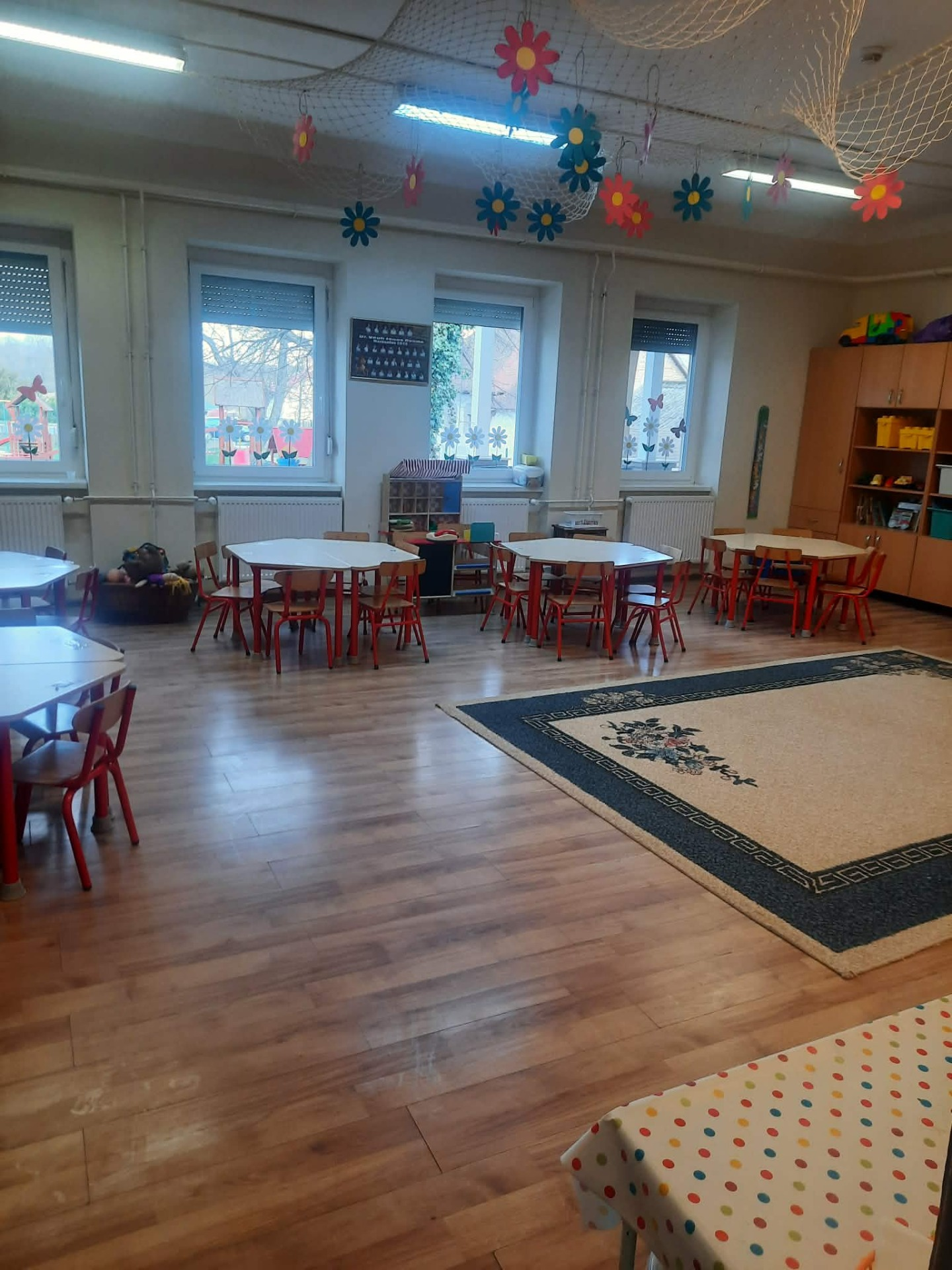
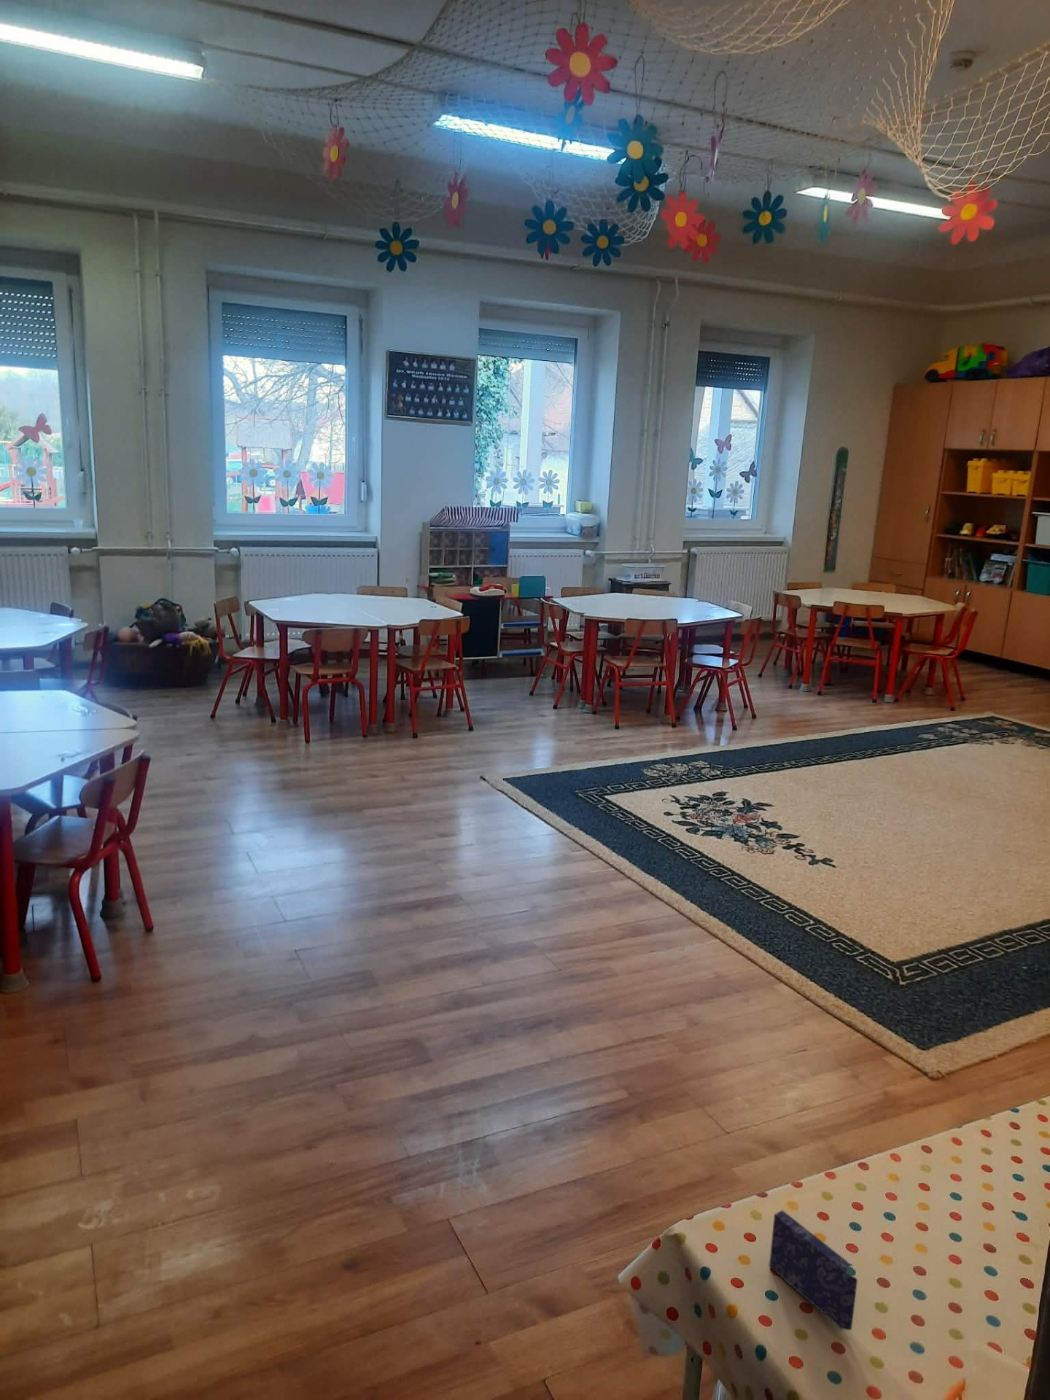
+ crayon box [769,1209,858,1331]
